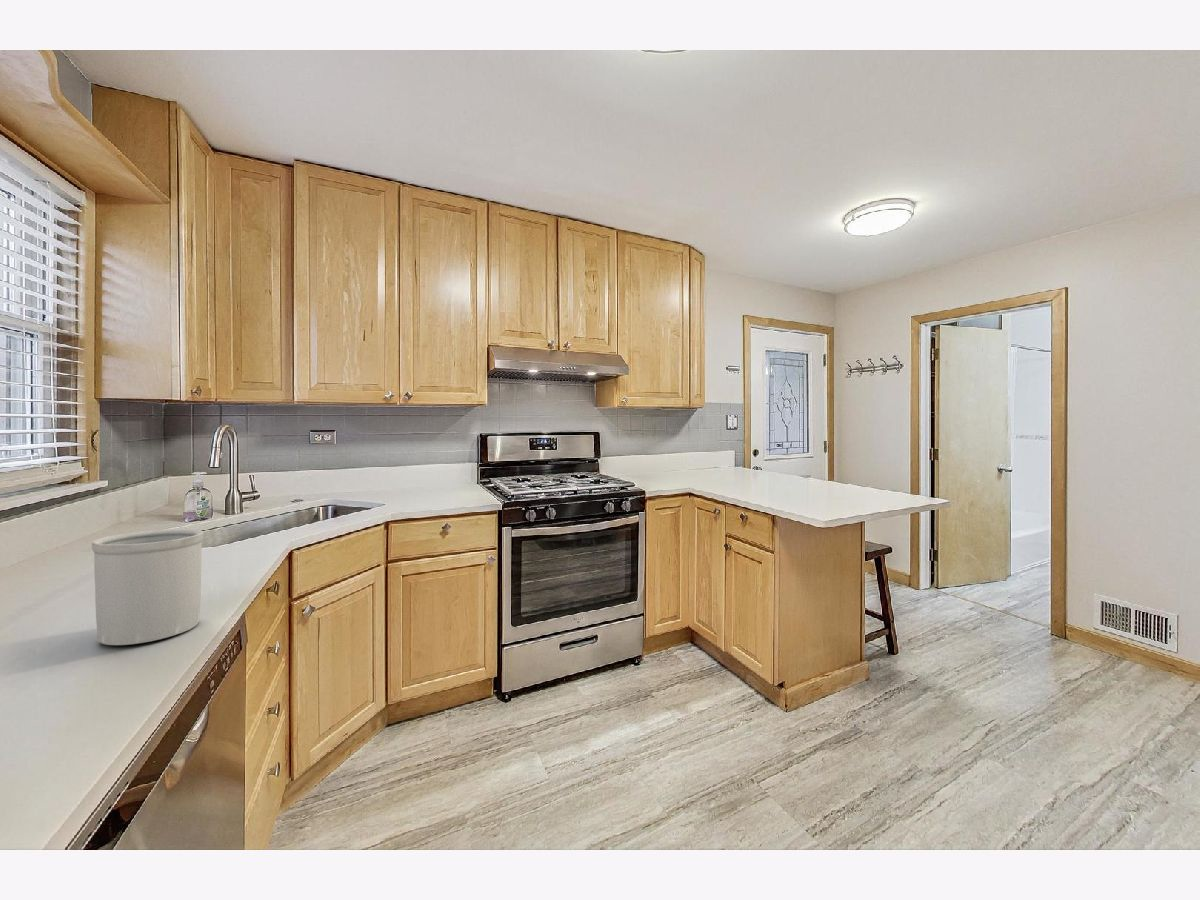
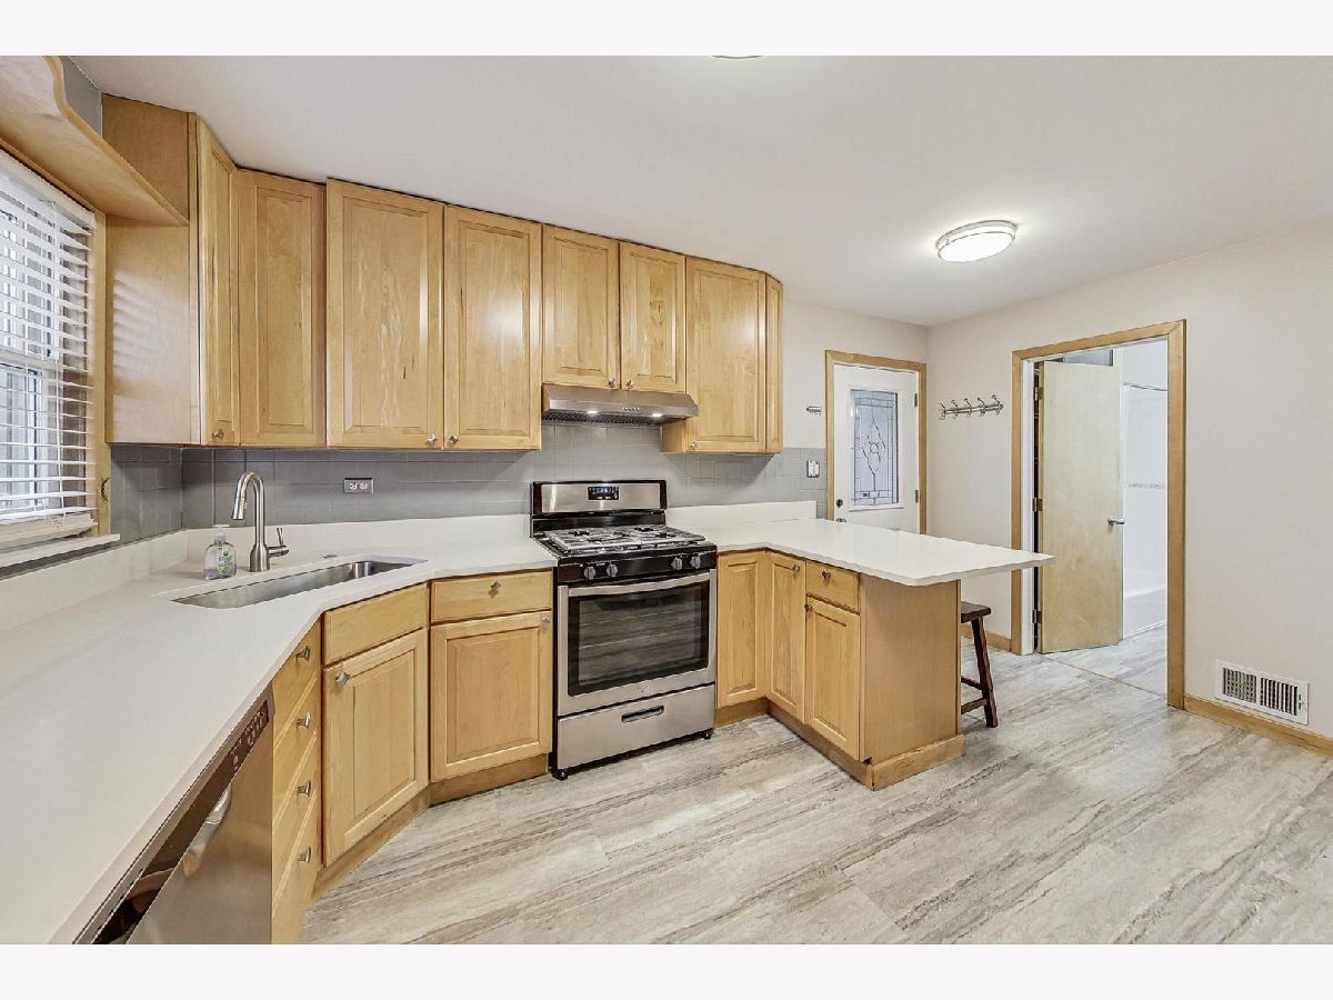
- utensil holder [91,528,205,646]
